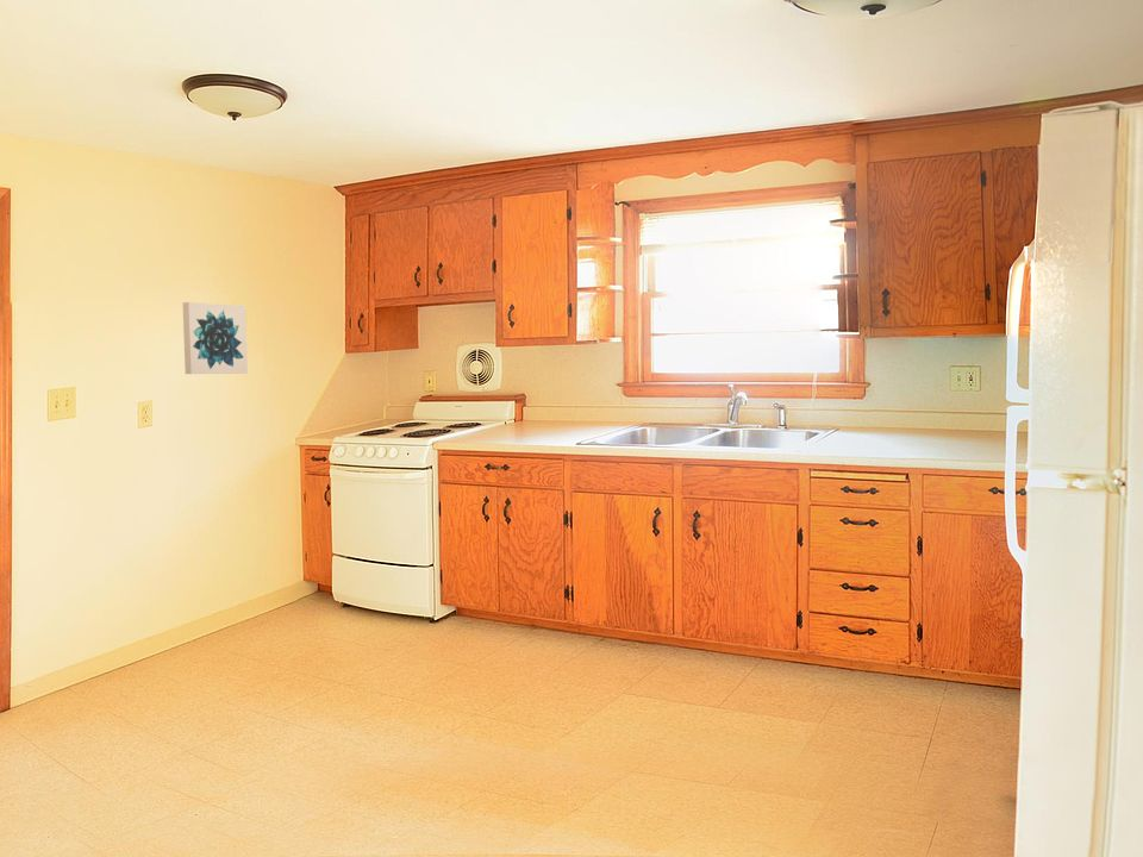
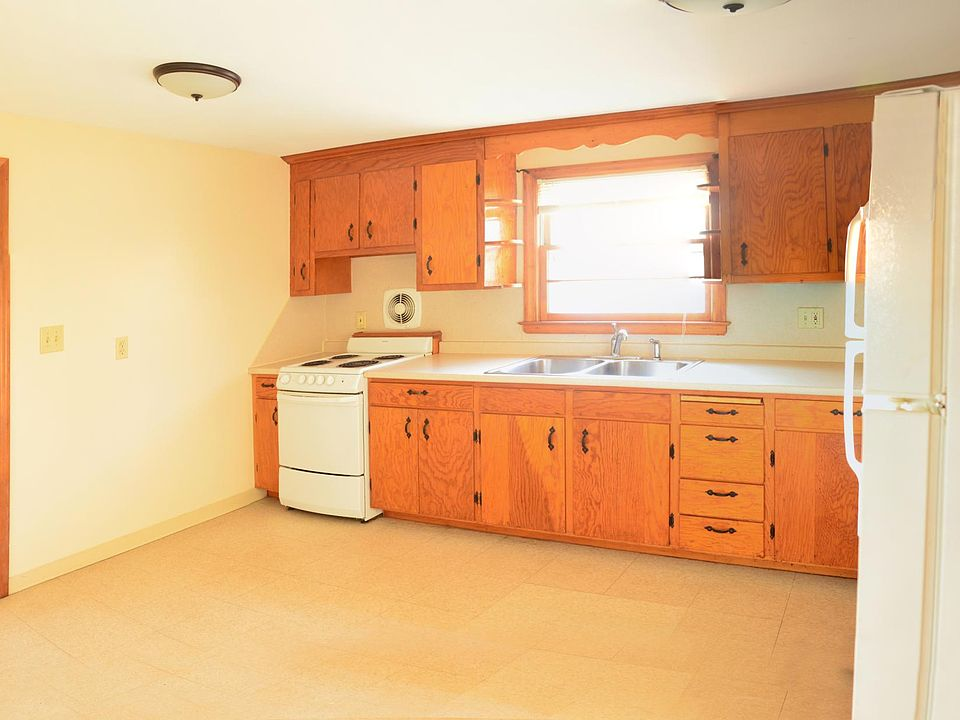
- wall art [181,301,249,375]
